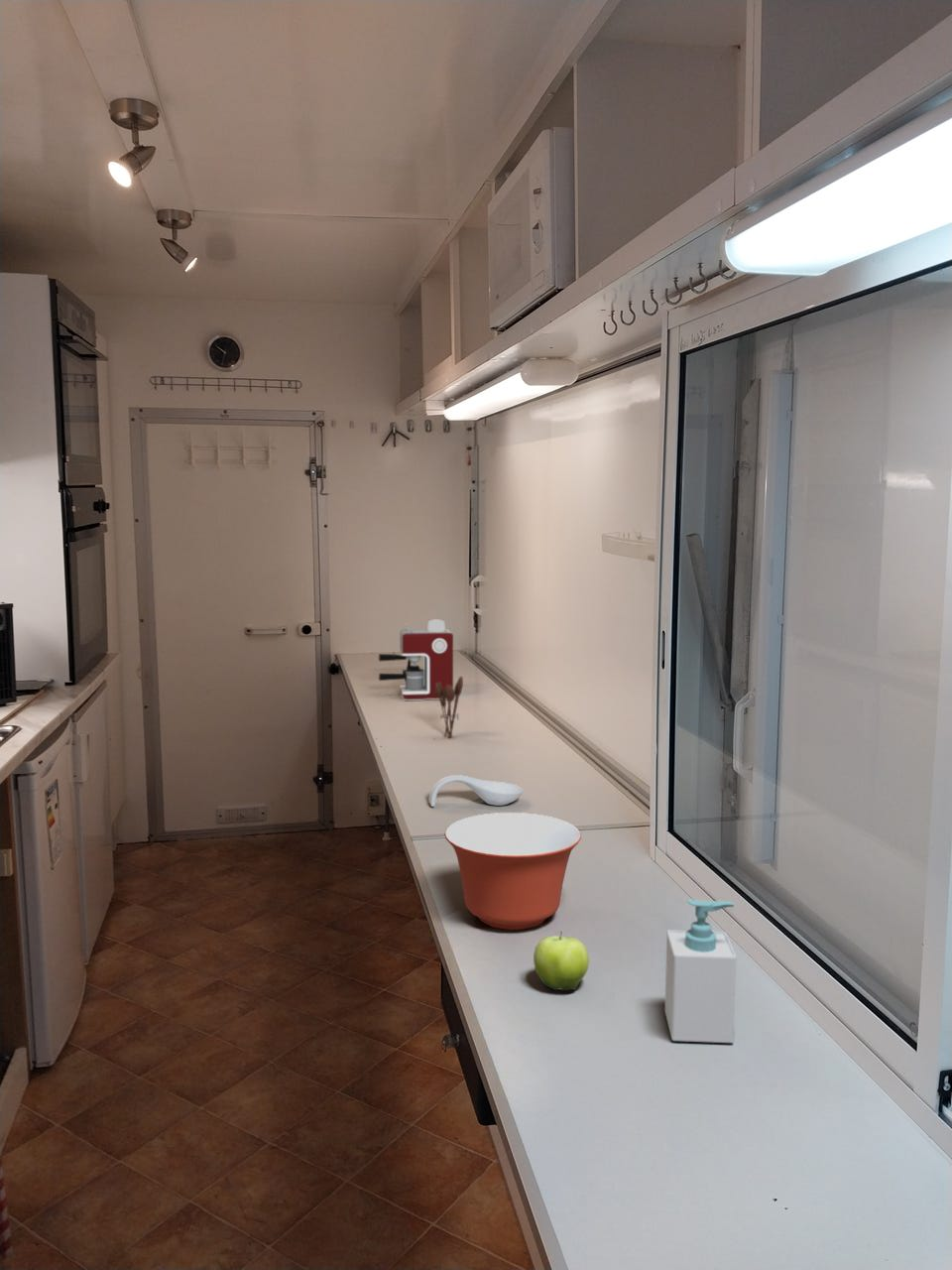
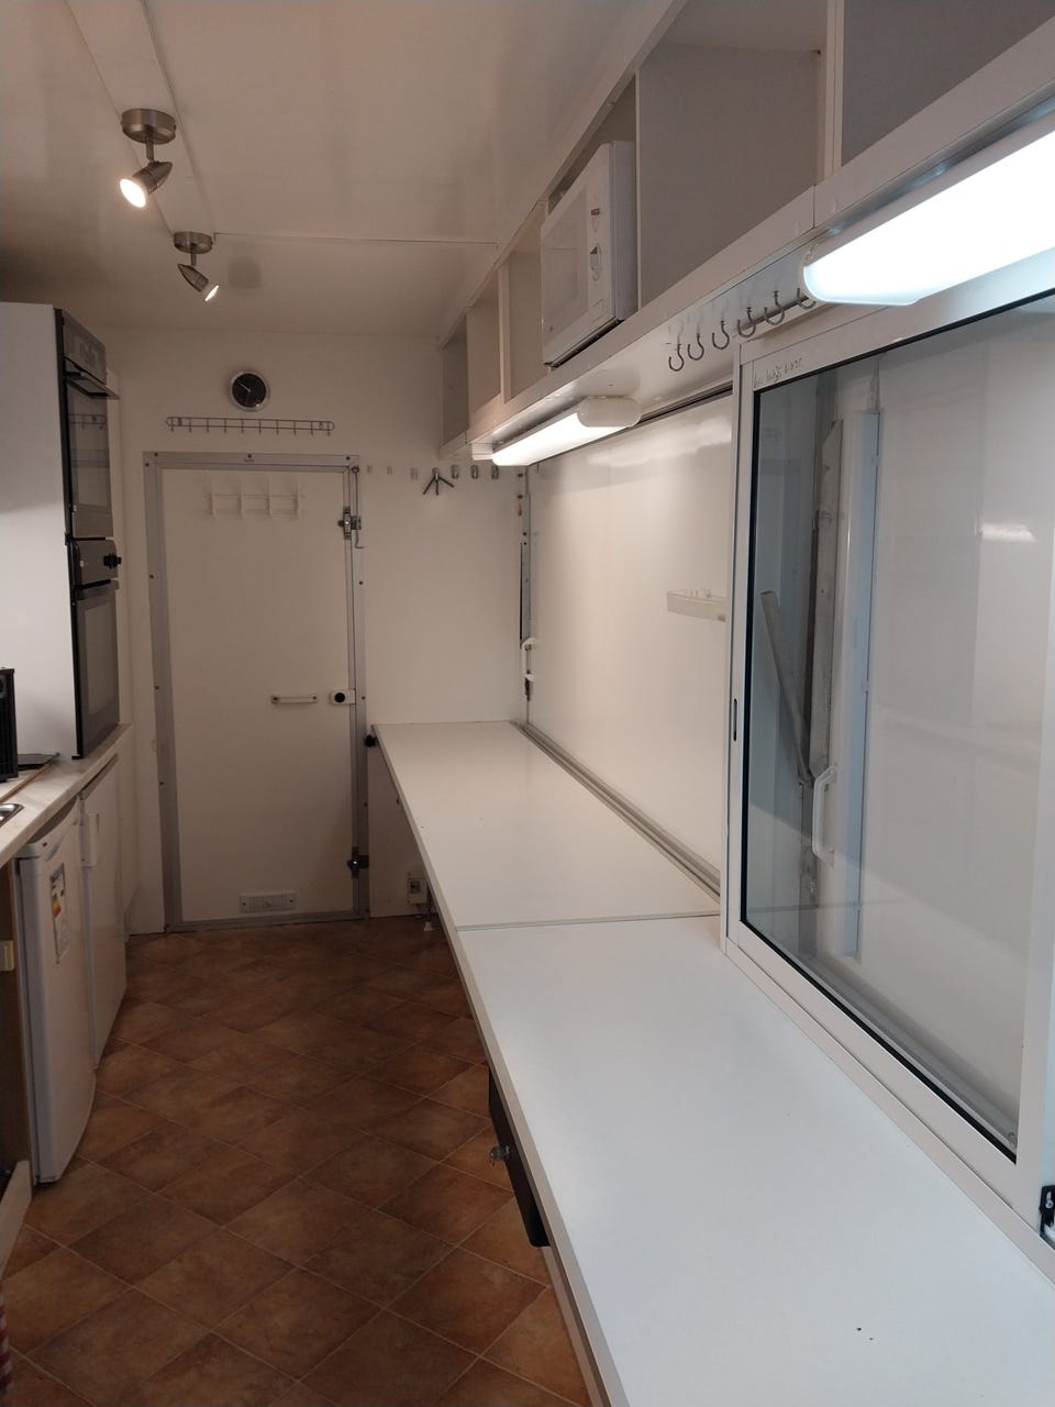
- mixing bowl [443,812,582,931]
- spoon rest [428,774,524,808]
- fruit [533,930,590,992]
- coffee maker [377,618,454,700]
- soap bottle [663,899,737,1044]
- utensil holder [435,676,464,739]
